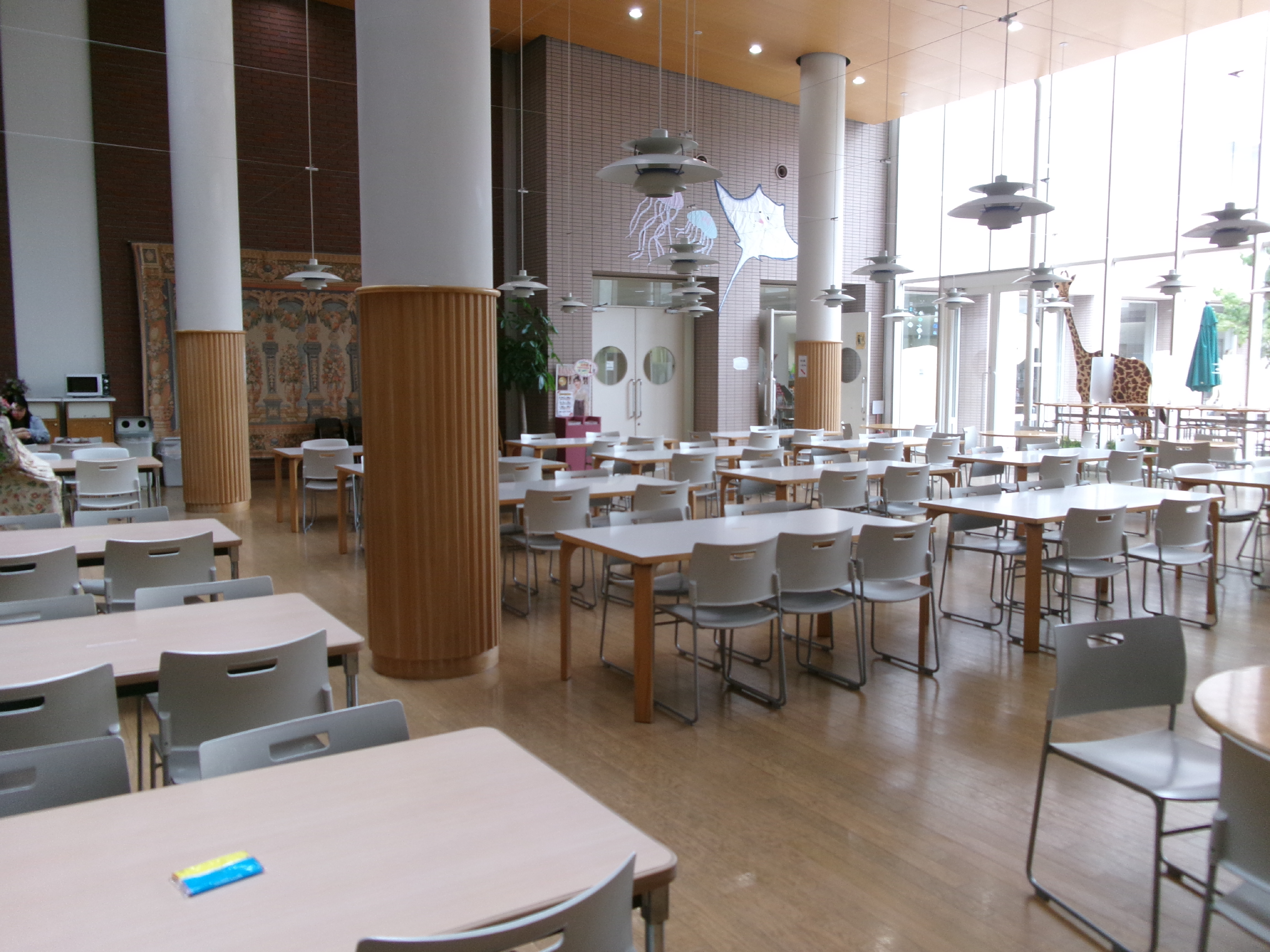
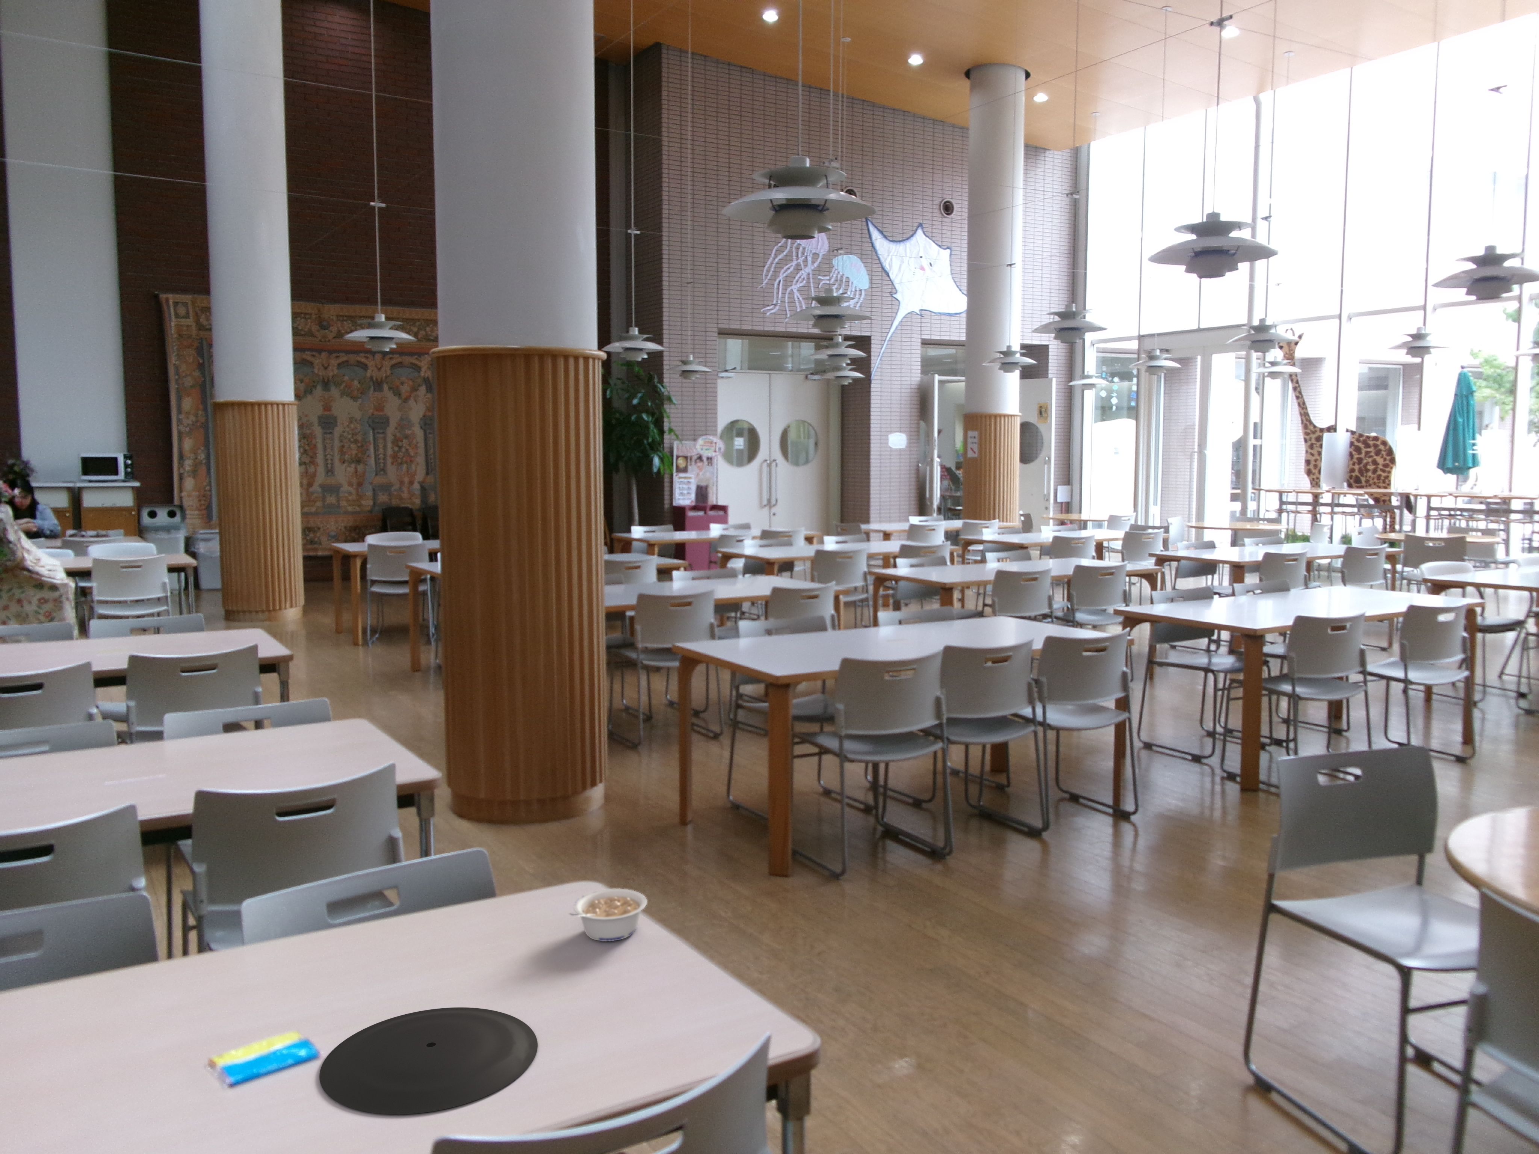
+ plate [319,1007,538,1114]
+ legume [568,889,647,942]
